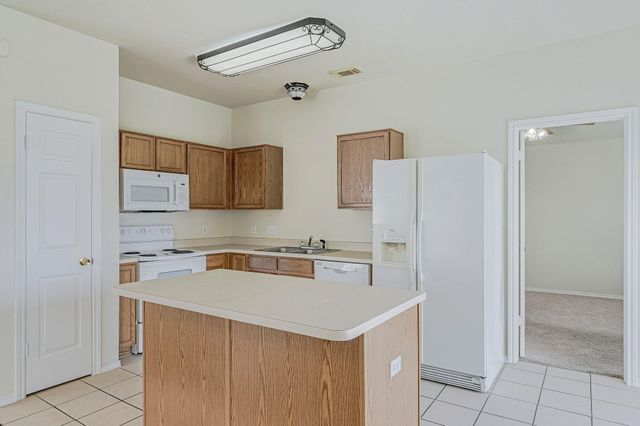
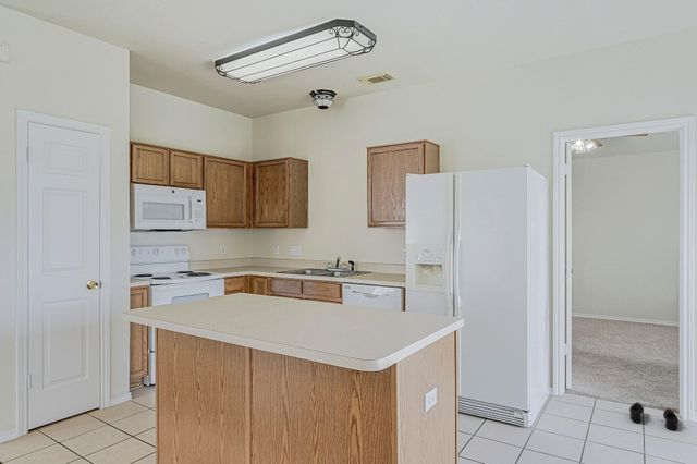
+ shoe [628,402,680,431]
